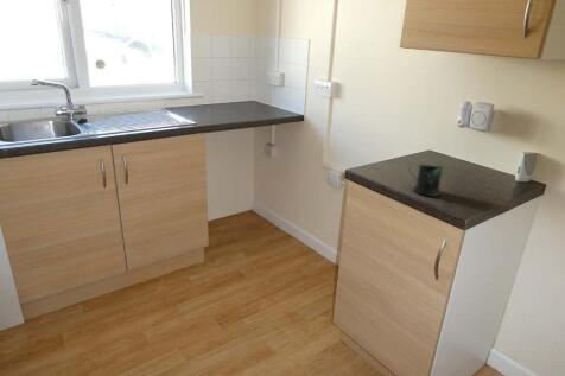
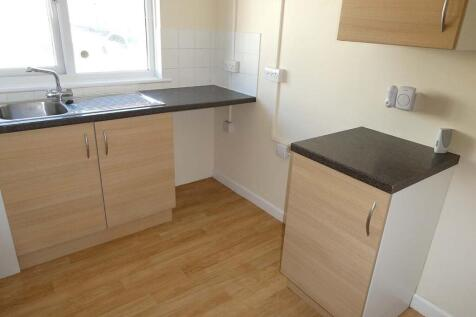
- mug [408,162,444,197]
